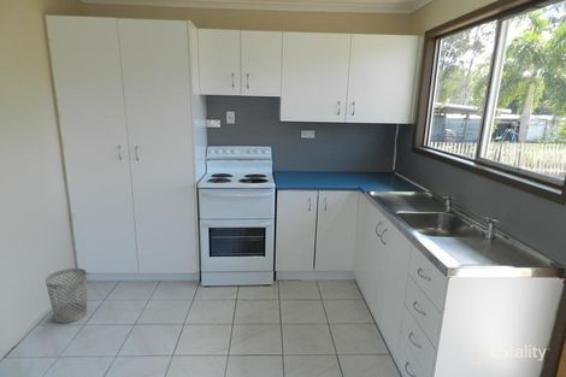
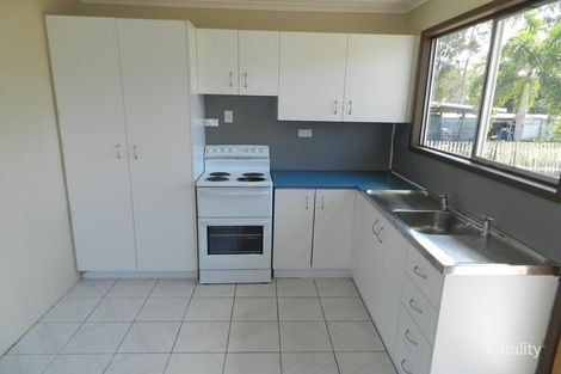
- wastebasket [45,267,88,324]
